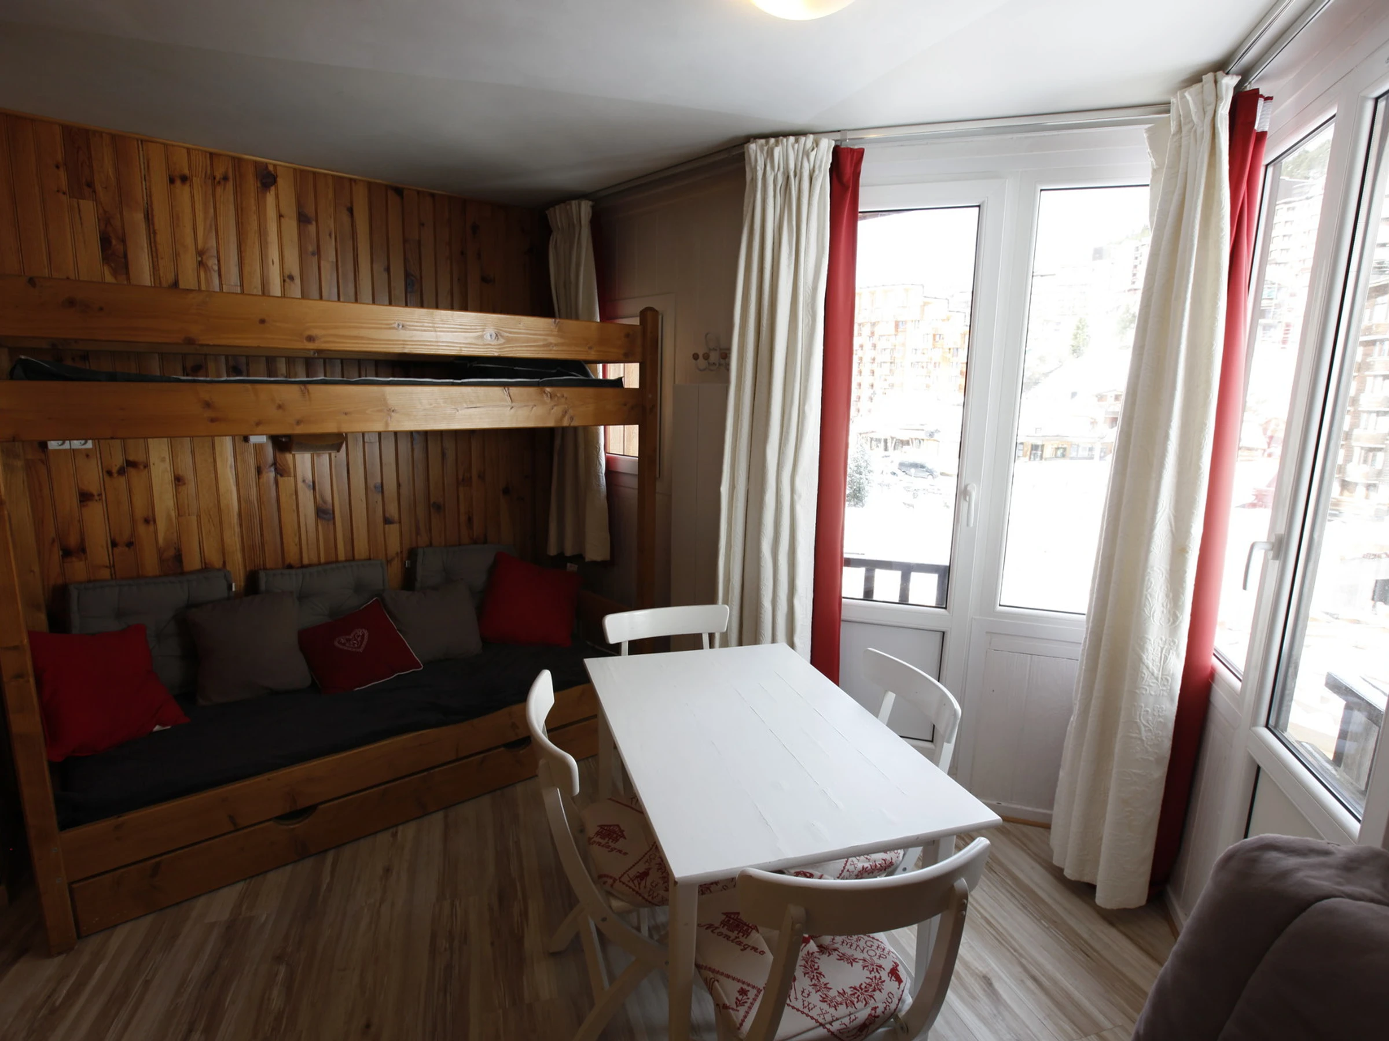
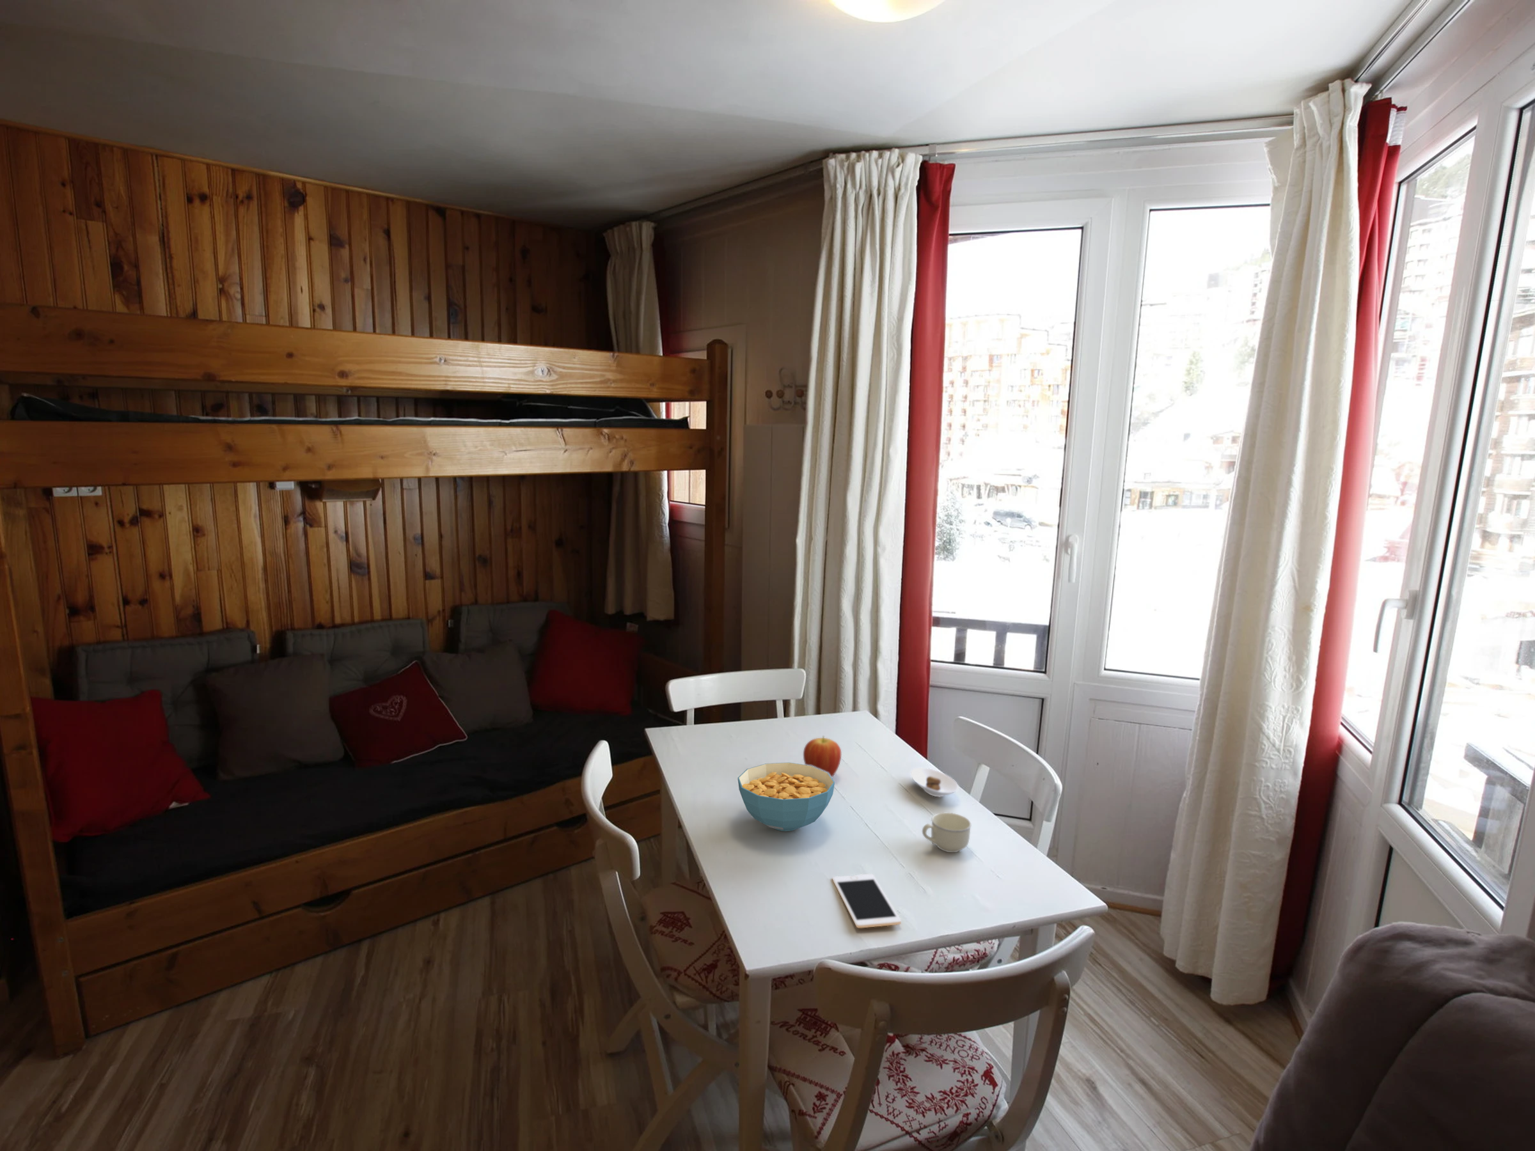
+ cell phone [832,873,902,929]
+ fruit [803,735,841,777]
+ cereal bowl [737,762,835,832]
+ cup [922,812,972,854]
+ saucer [910,768,960,798]
